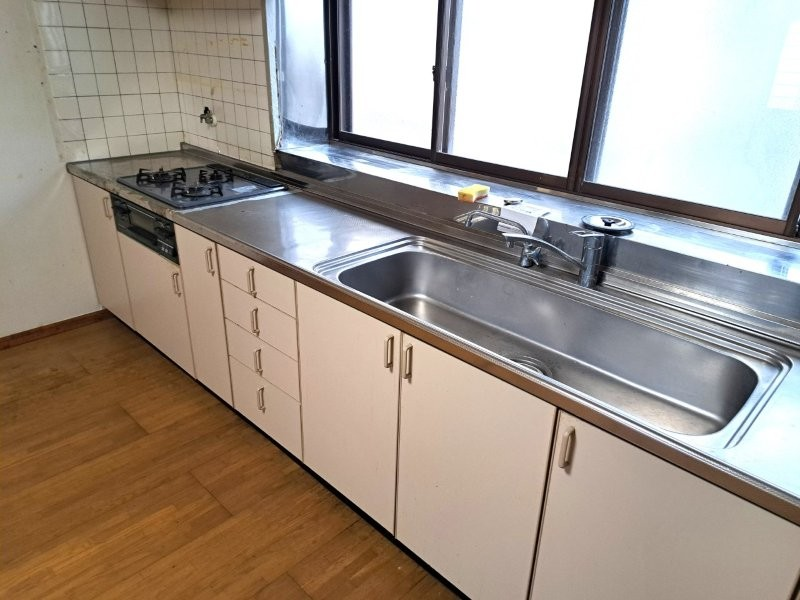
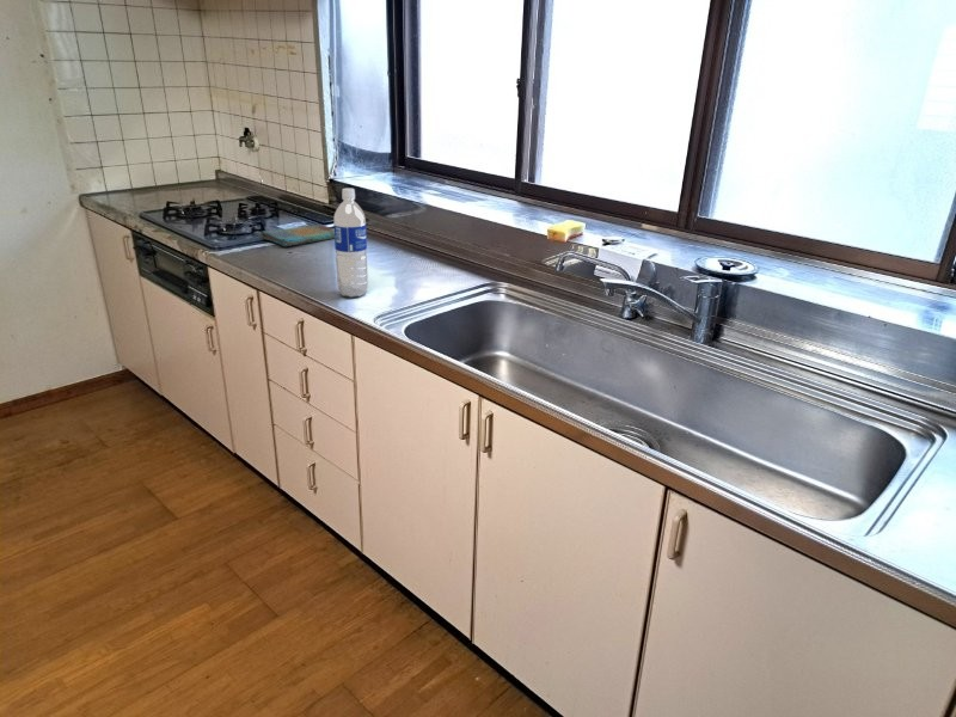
+ water bottle [332,188,369,299]
+ dish towel [259,223,335,247]
